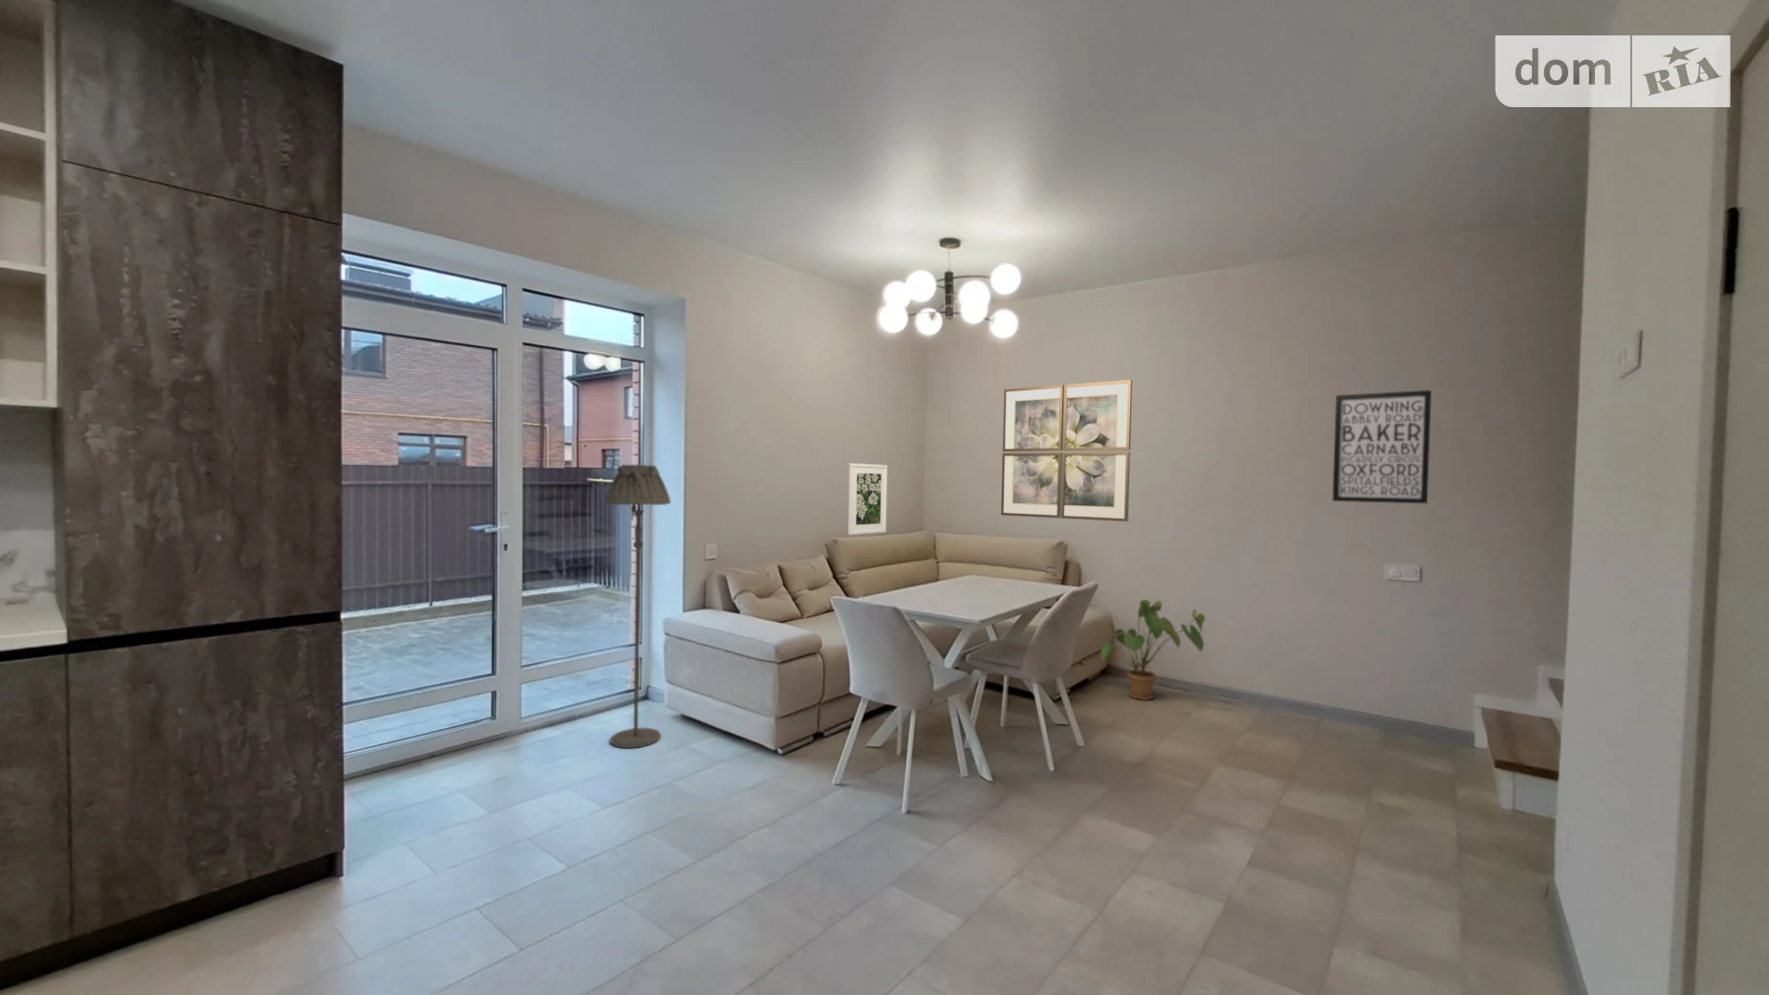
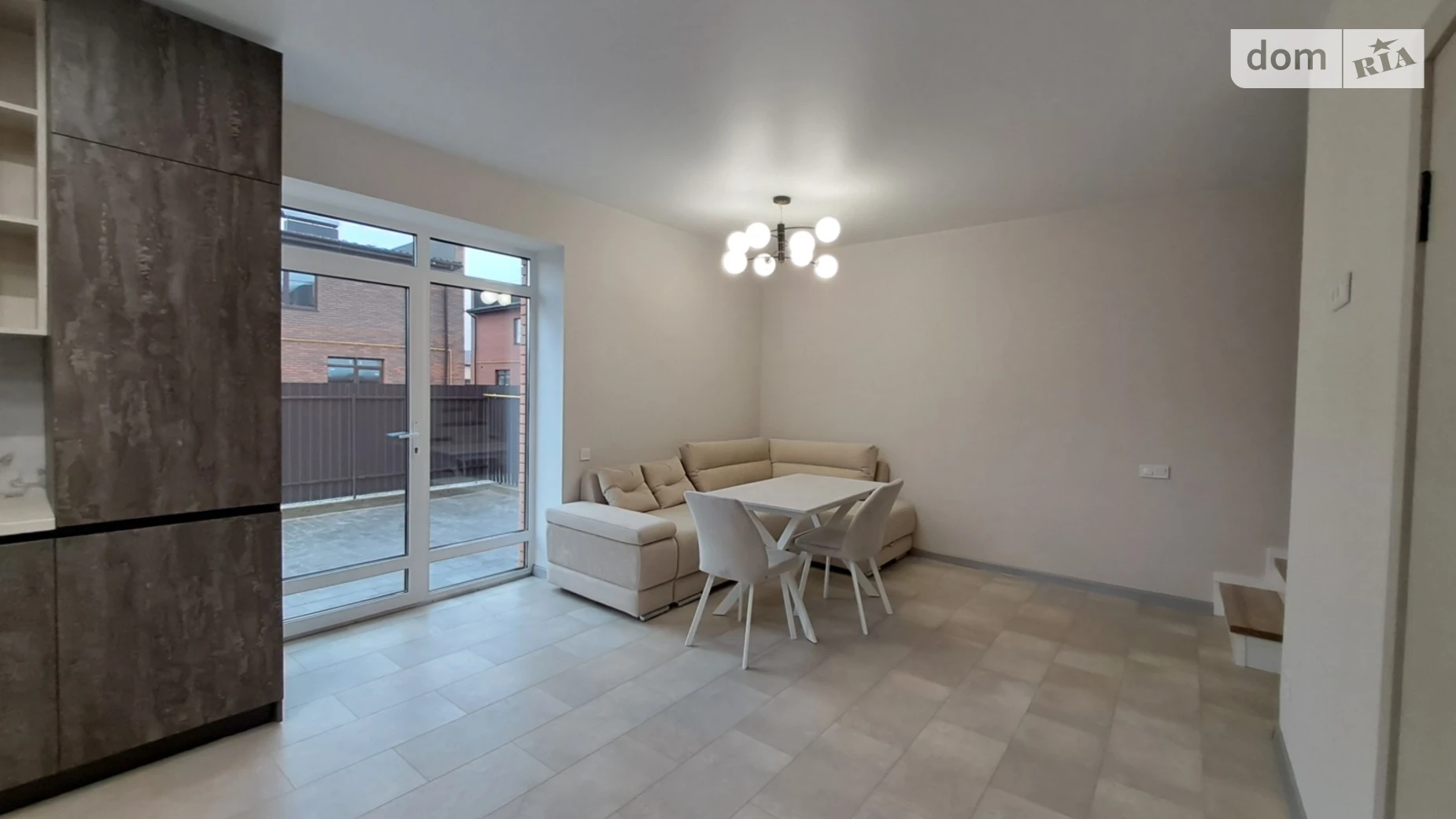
- house plant [1100,599,1205,701]
- wall art [1000,379,1134,522]
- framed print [847,462,888,536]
- wall art [1332,390,1432,504]
- floor lamp [604,464,671,750]
